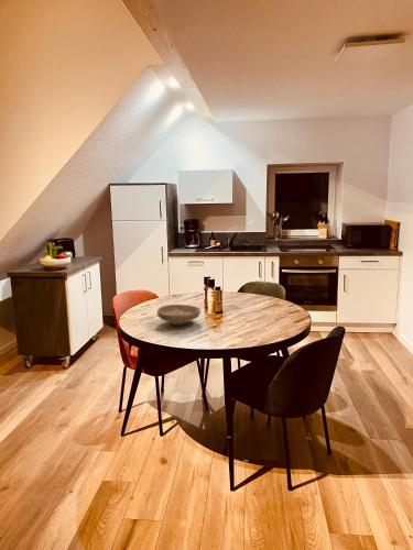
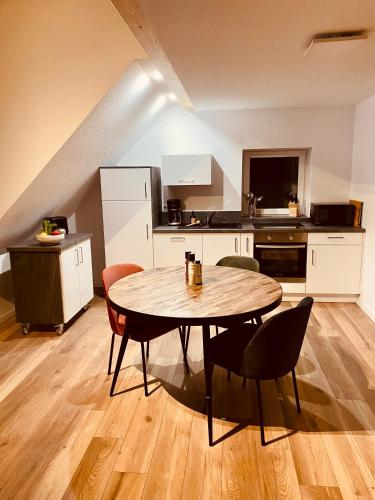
- bowl [156,304,202,327]
